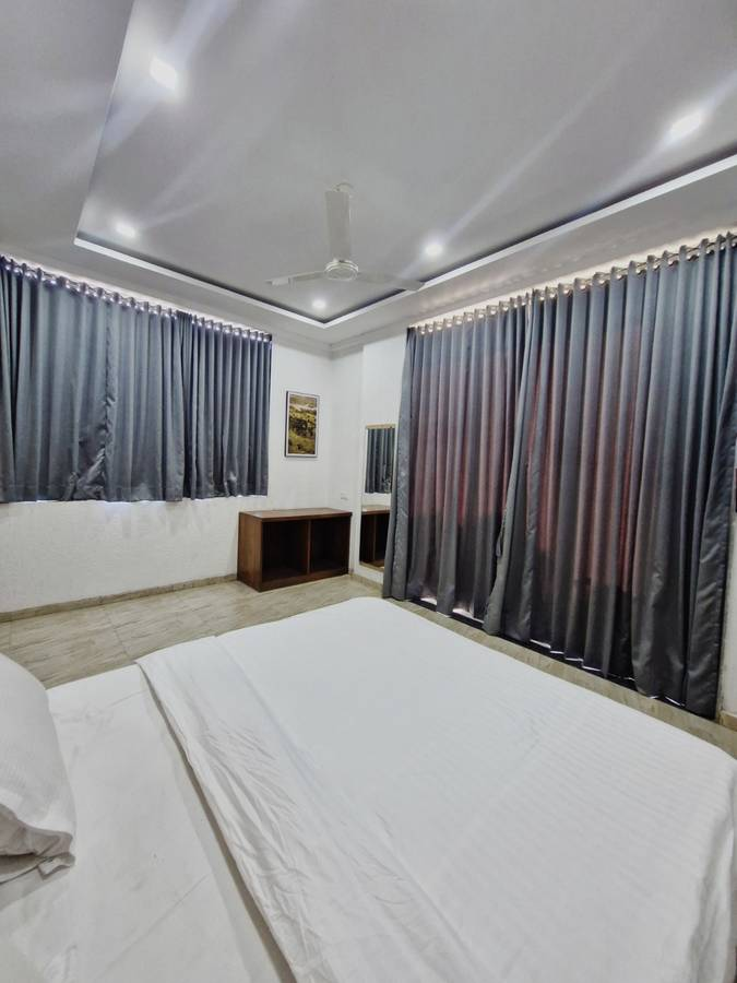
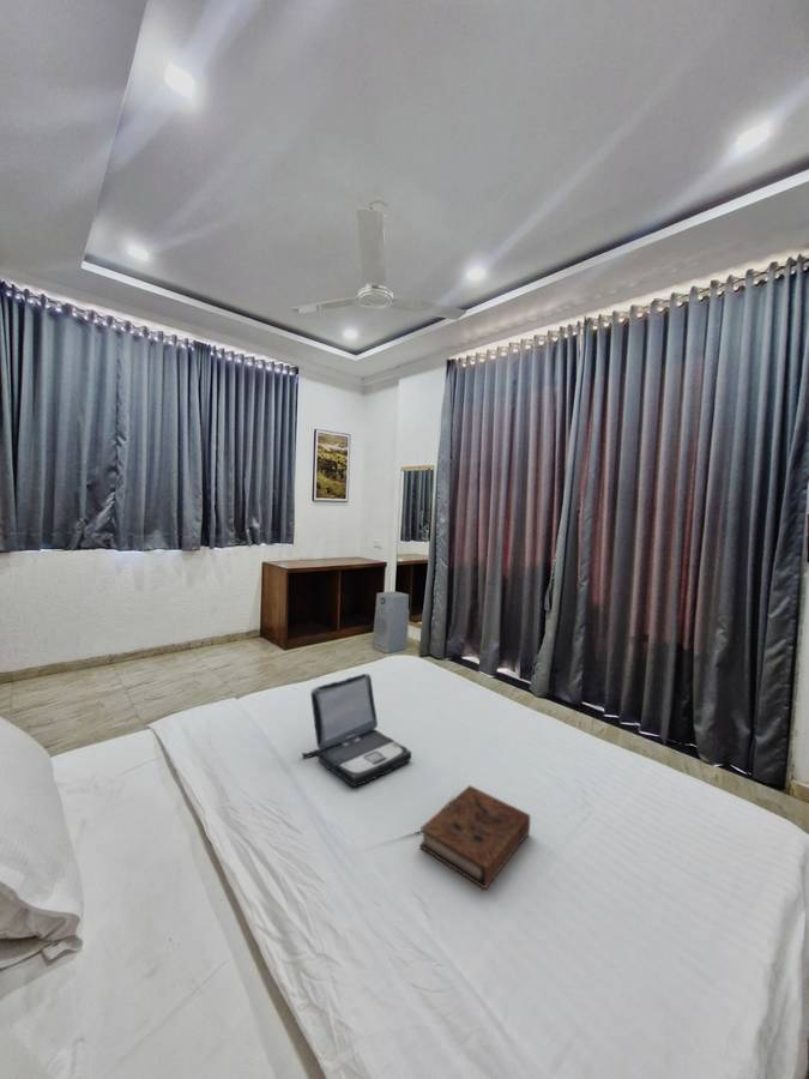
+ air purifier [370,590,410,655]
+ laptop [301,673,412,788]
+ book [418,784,531,891]
